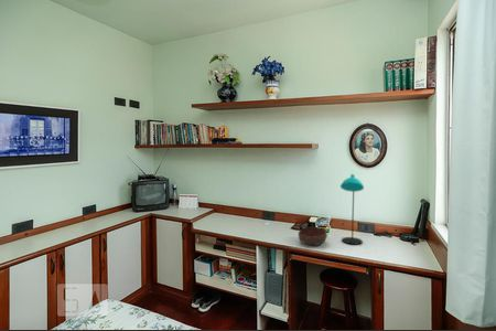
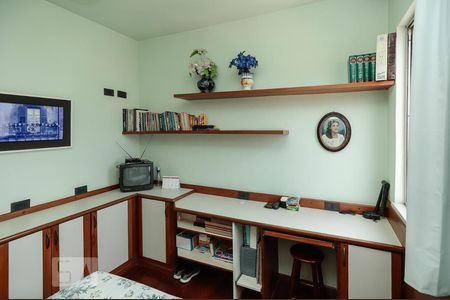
- desk lamp [339,173,365,246]
- decorative bowl [298,225,328,246]
